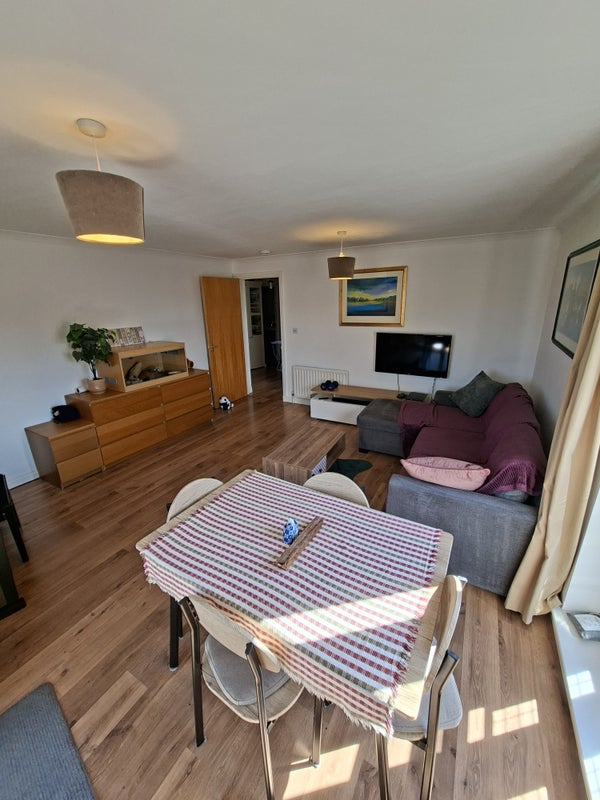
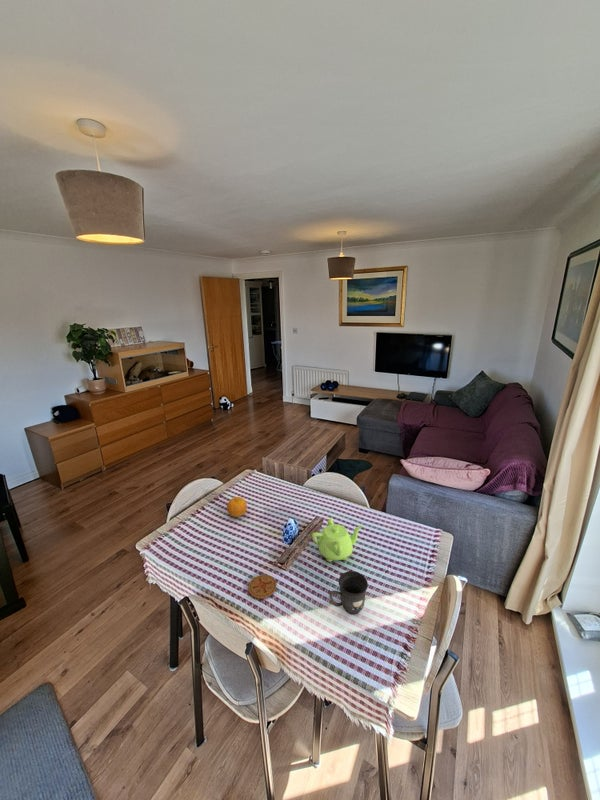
+ fruit [226,495,248,518]
+ mug [328,570,369,615]
+ teapot [311,518,363,563]
+ coaster [247,574,277,600]
